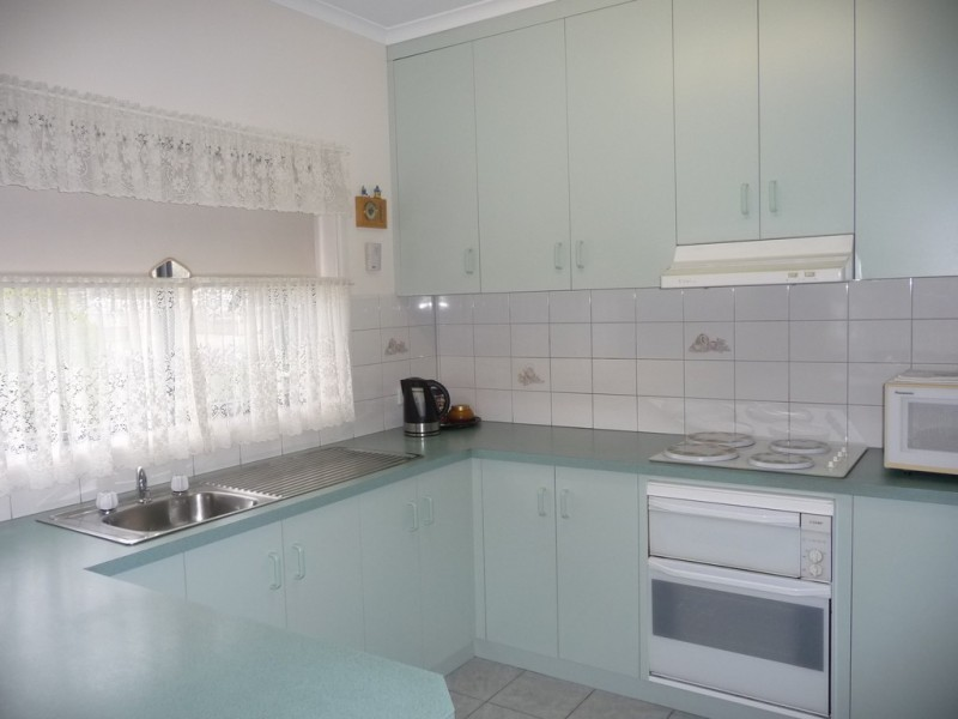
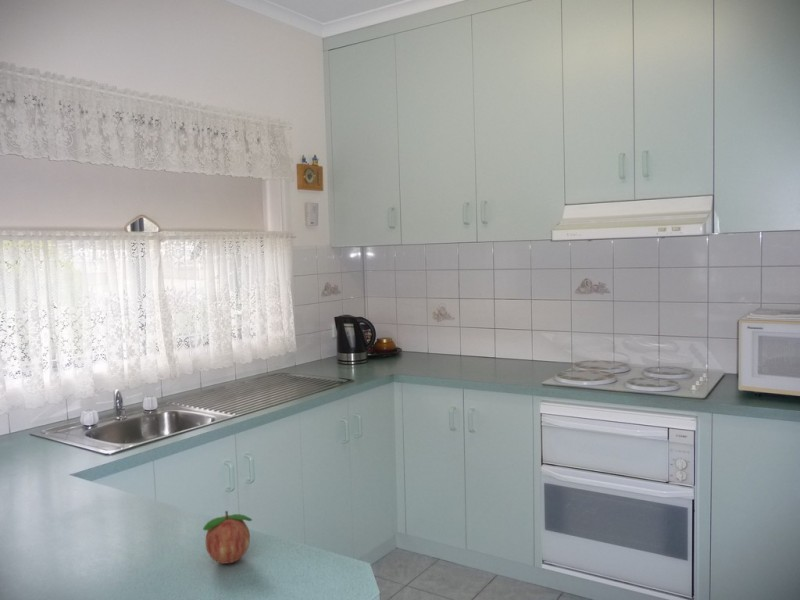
+ fruit [202,510,253,565]
